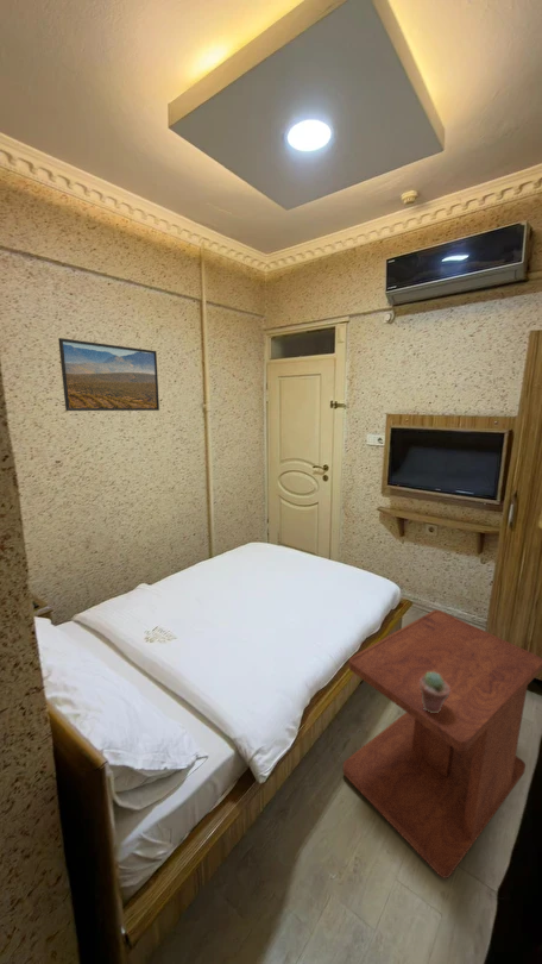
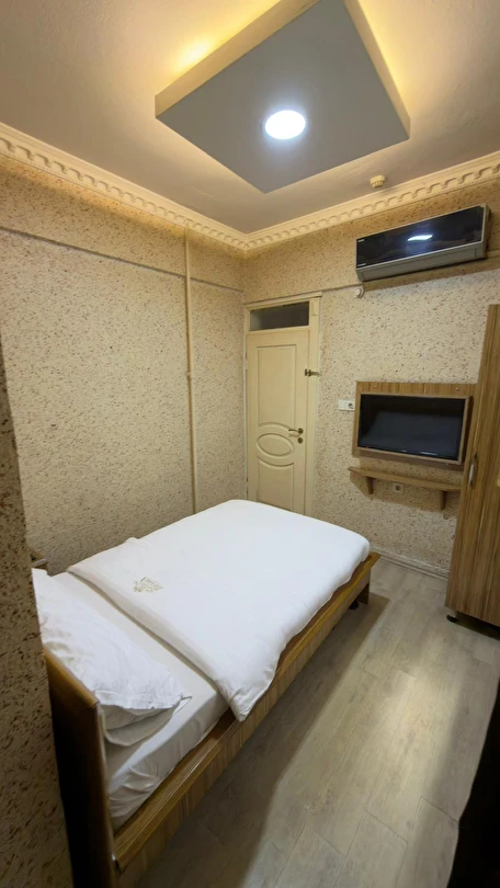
- potted succulent [420,672,450,713]
- side table [341,608,542,880]
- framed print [57,337,160,412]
